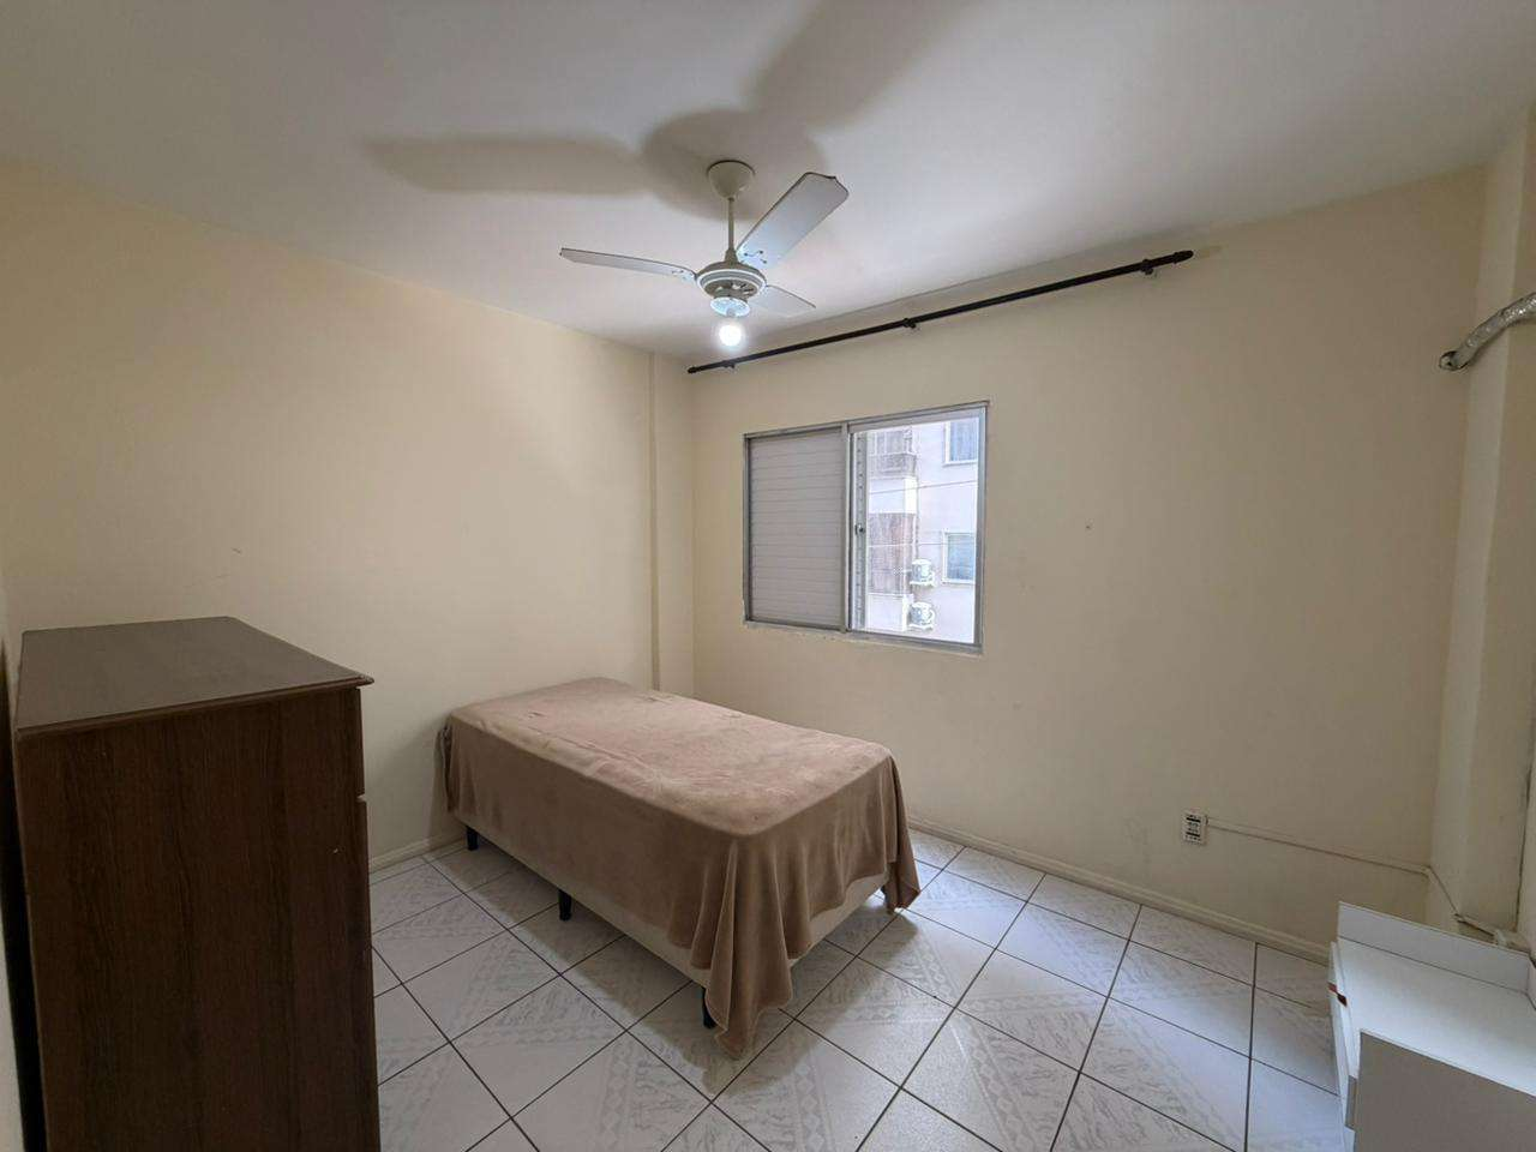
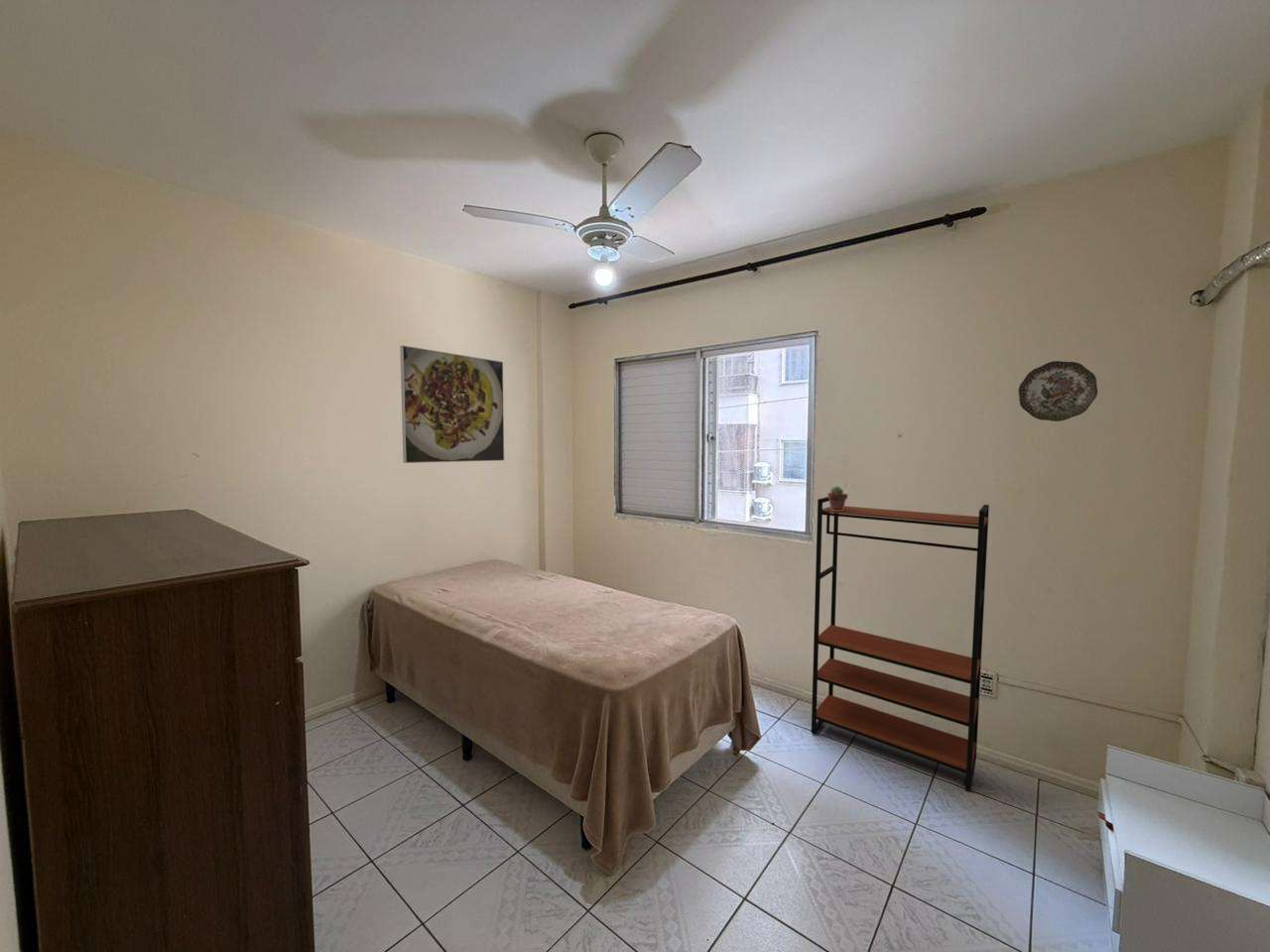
+ bookshelf [811,496,990,793]
+ potted succulent [826,486,848,511]
+ decorative plate [1018,360,1098,422]
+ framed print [399,344,505,464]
